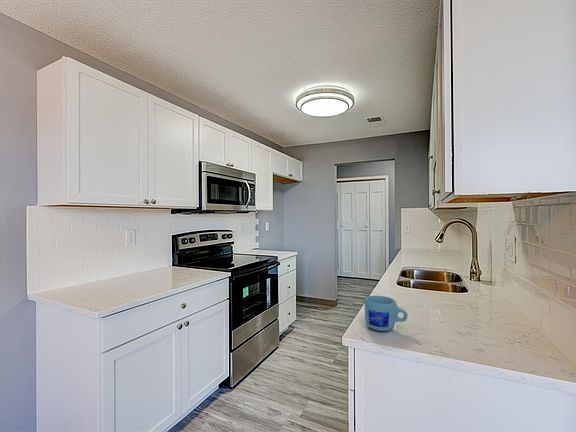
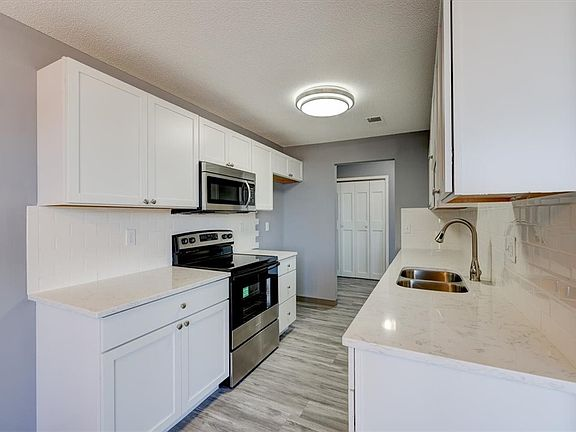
- mug [364,295,409,332]
